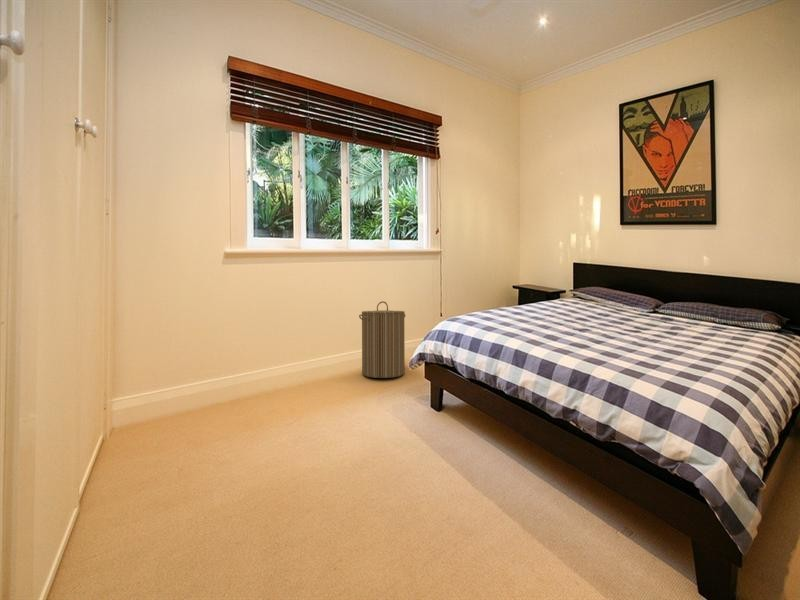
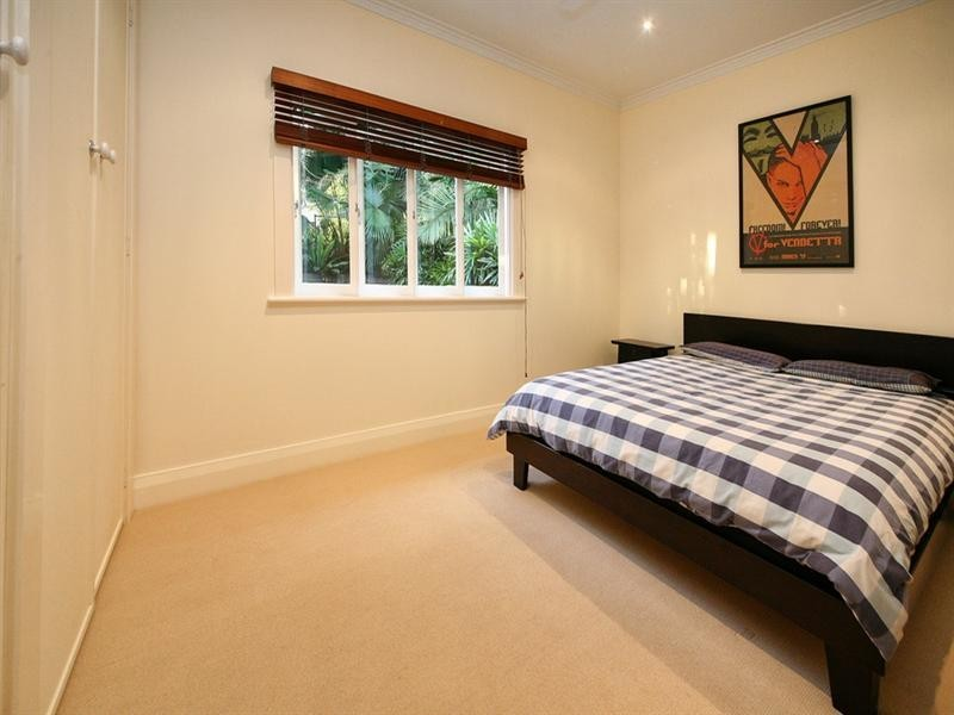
- laundry hamper [358,300,406,379]
